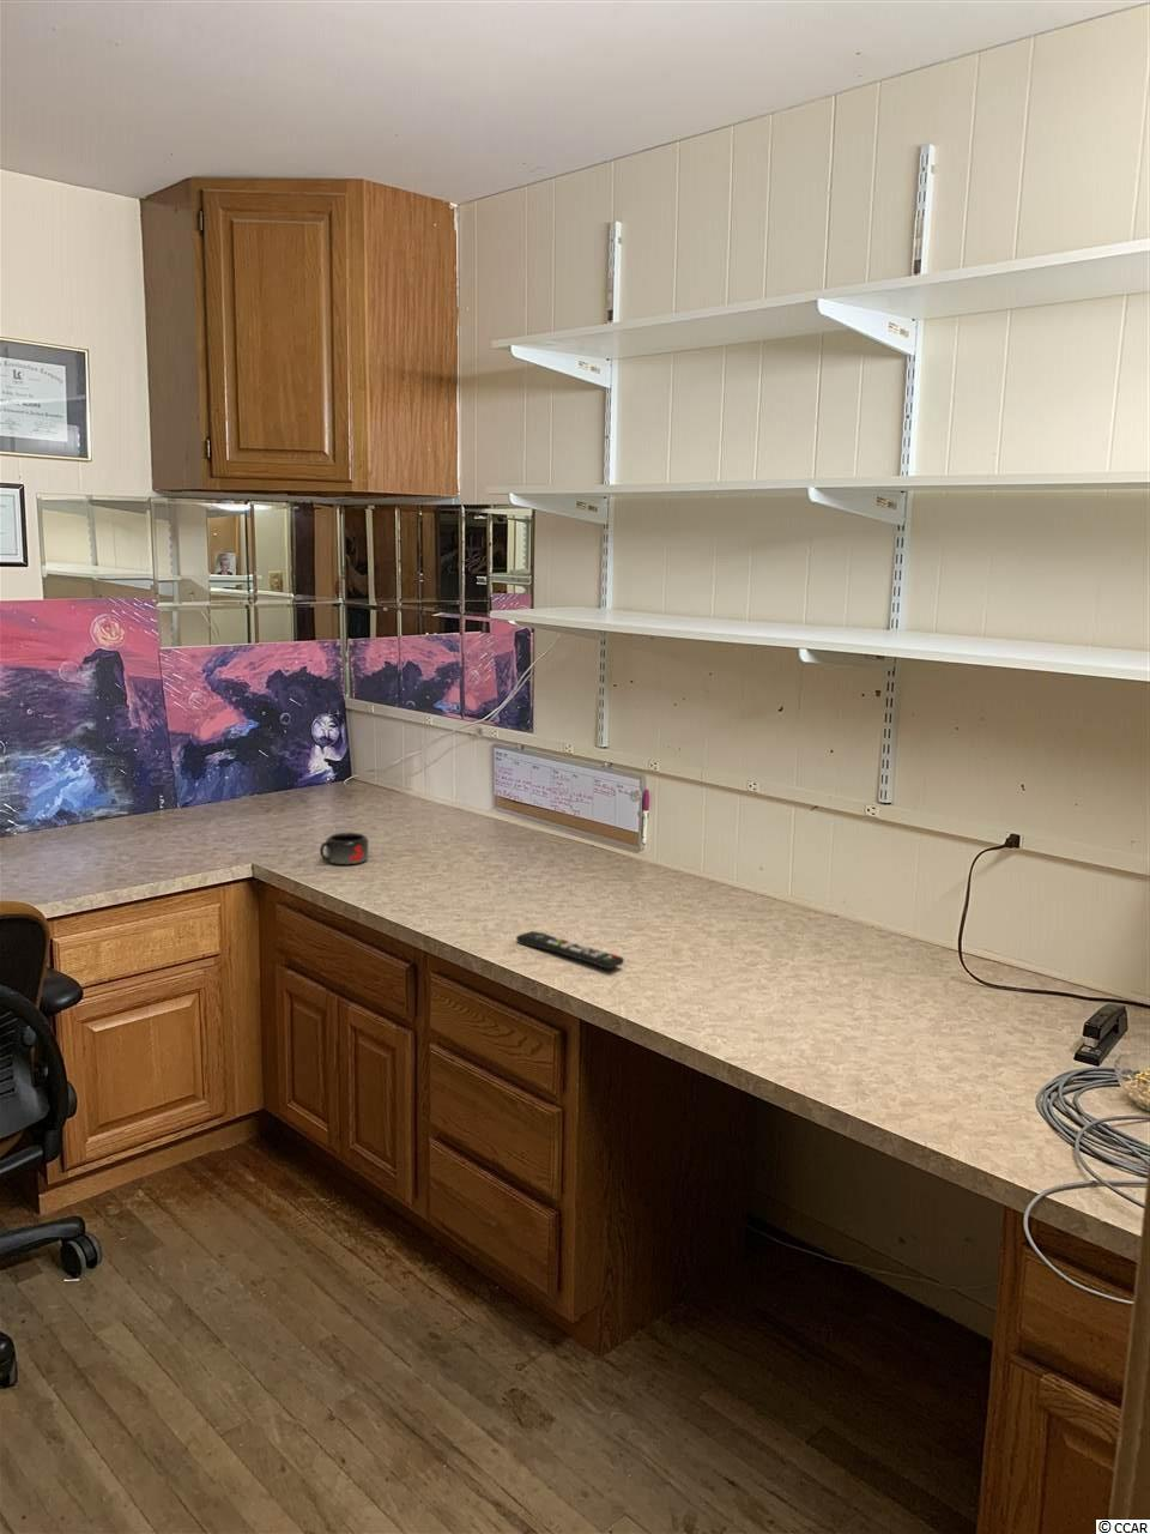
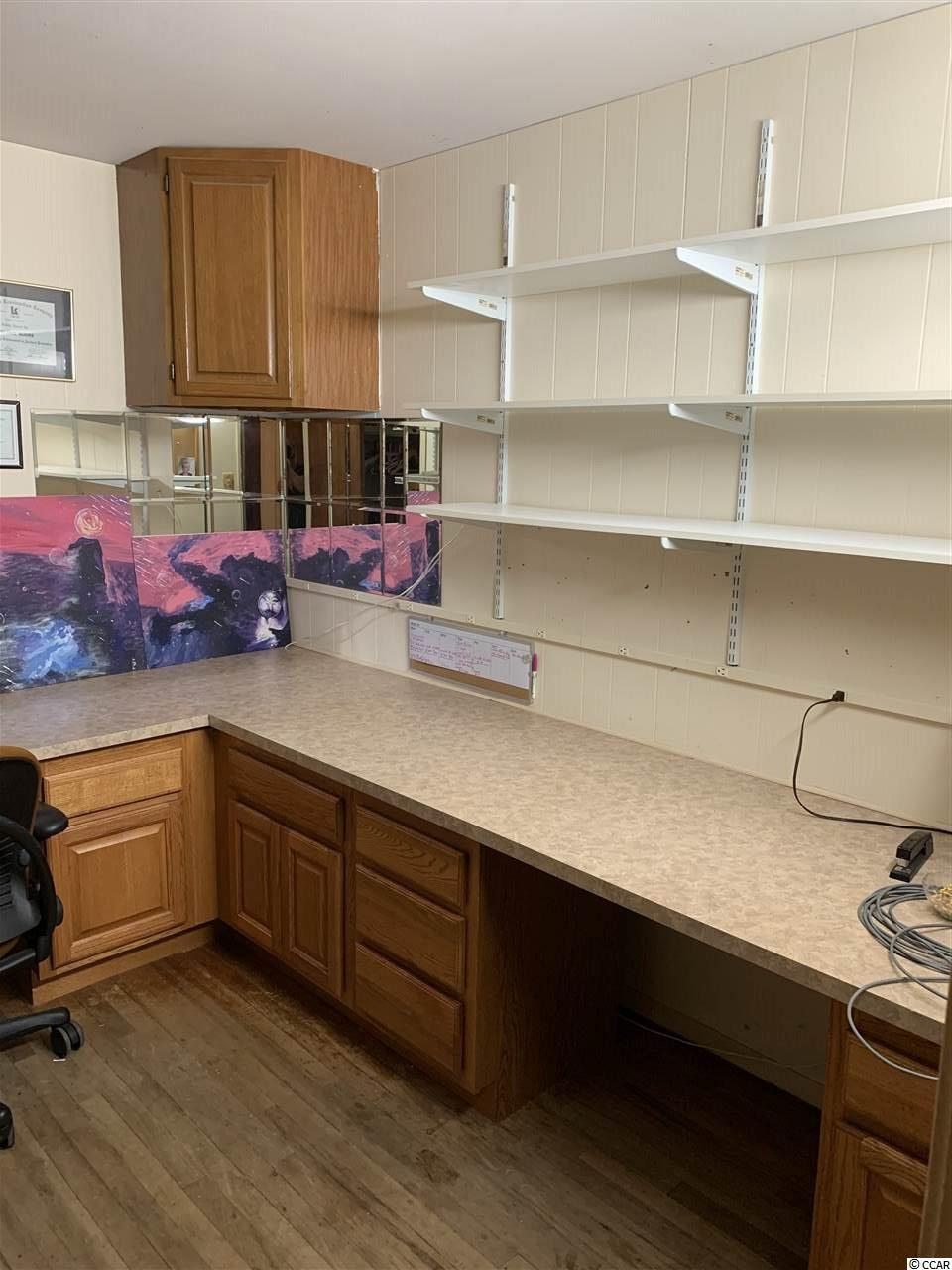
- remote control [515,930,626,971]
- mug [319,832,370,865]
